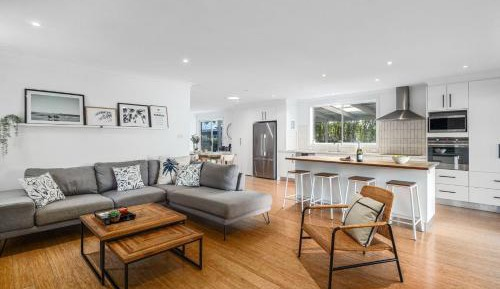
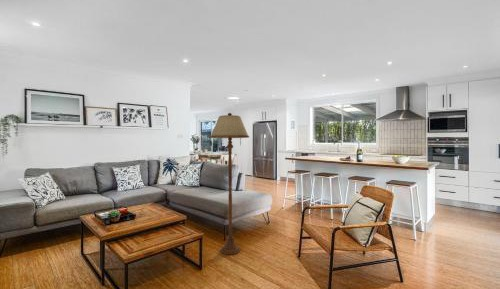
+ floor lamp [209,112,250,255]
